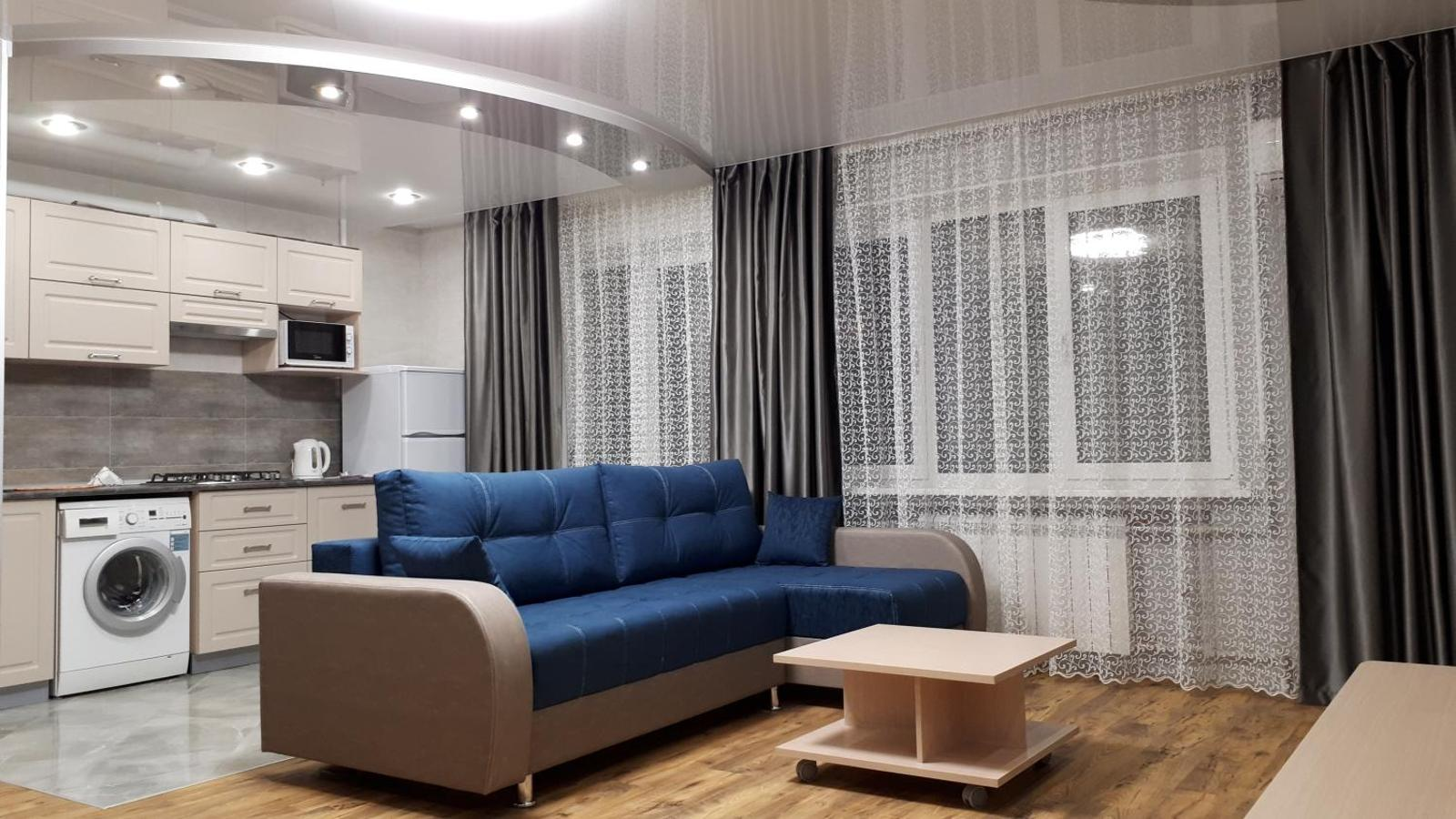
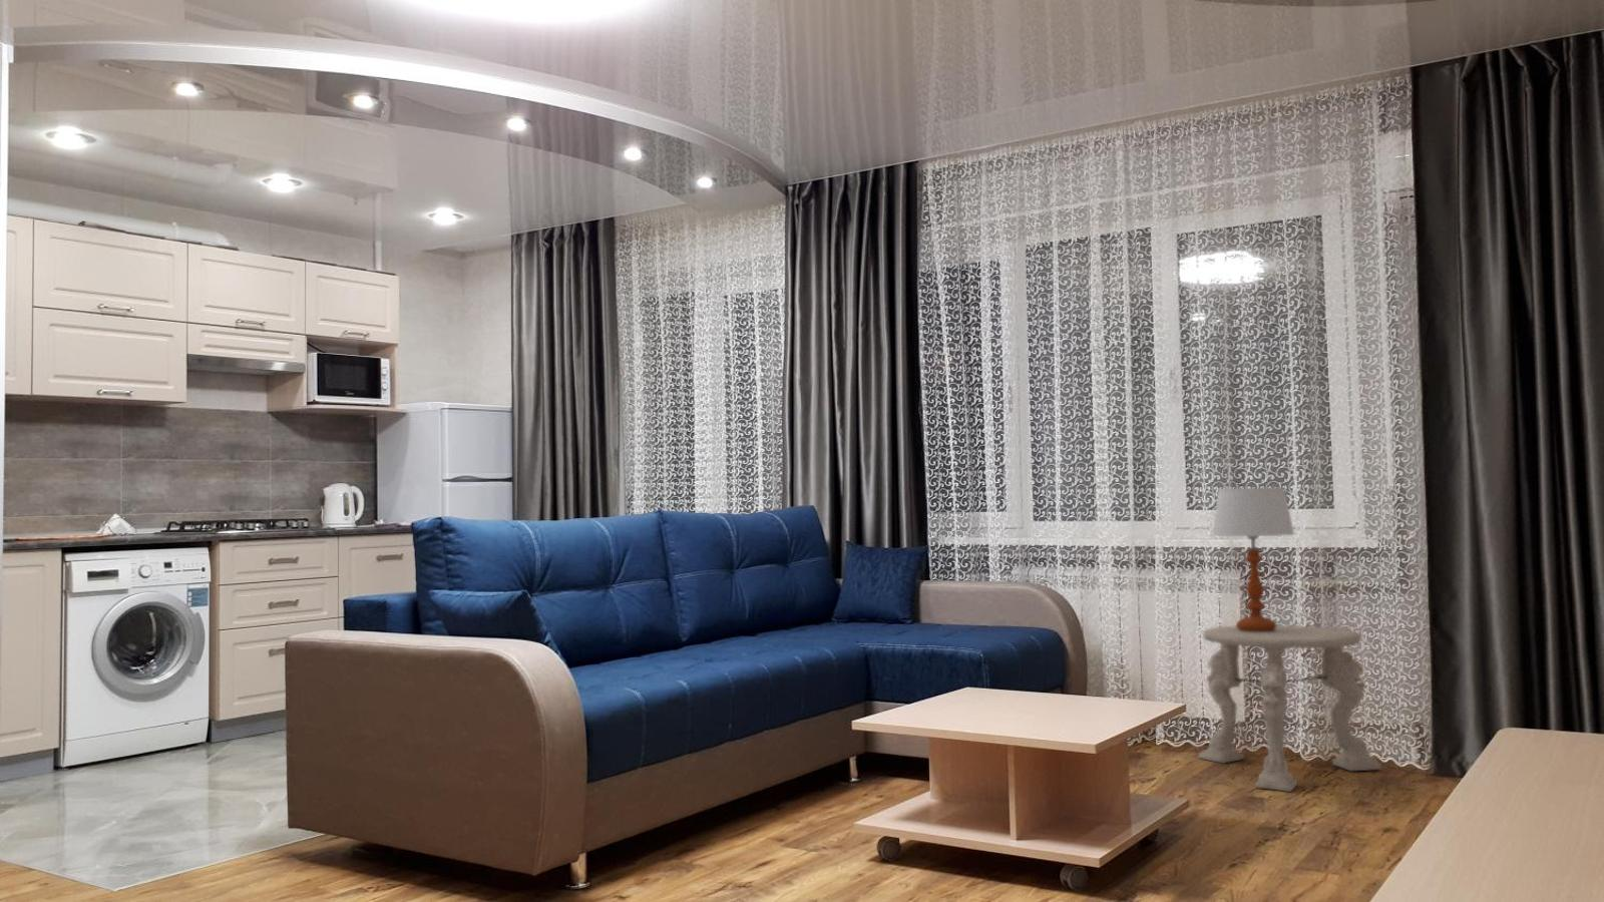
+ table lamp [1211,486,1296,631]
+ side table [1197,624,1383,793]
